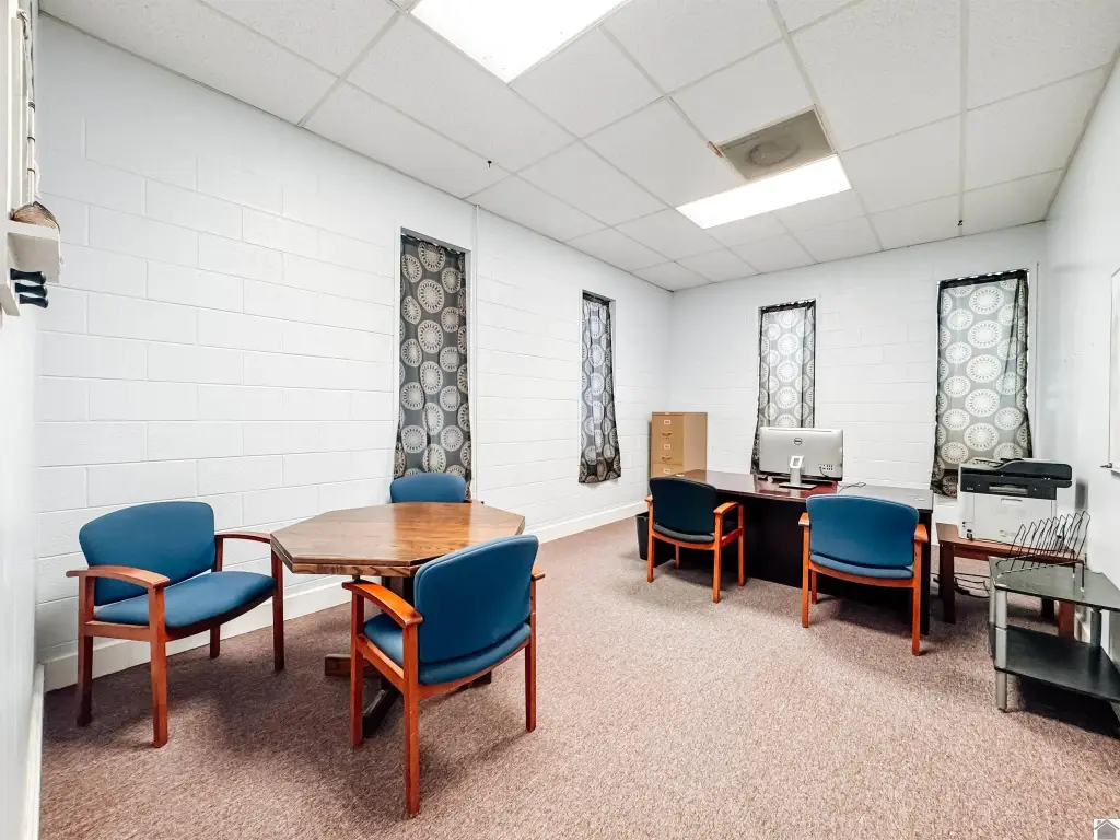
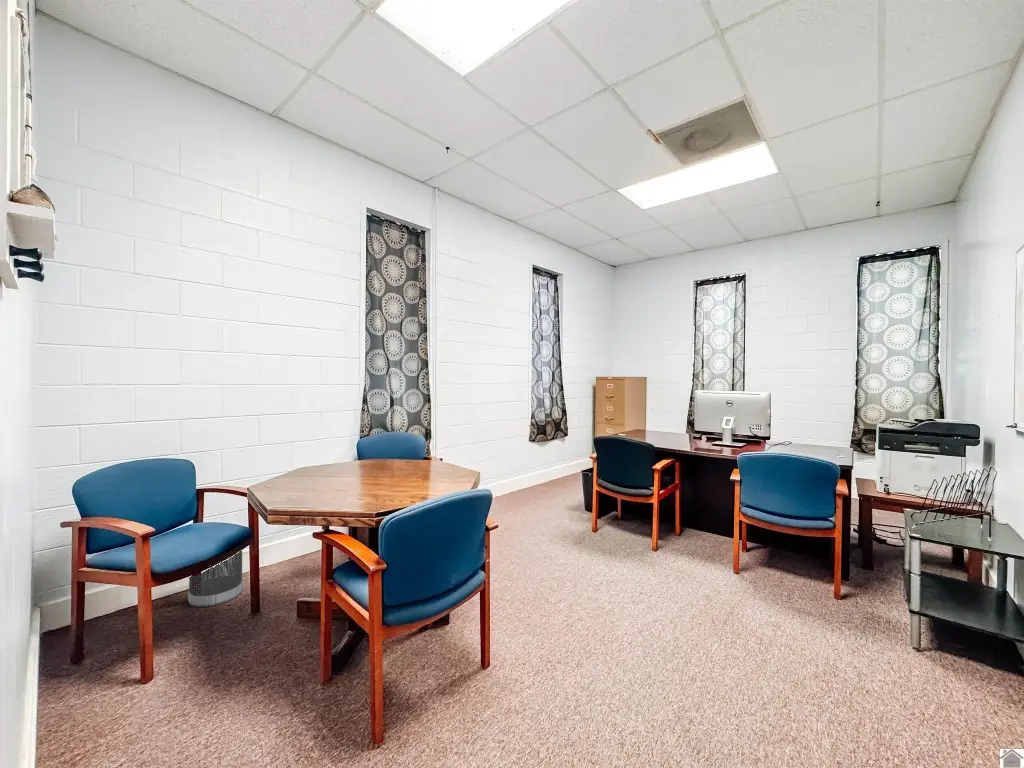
+ wastebasket [187,550,244,608]
